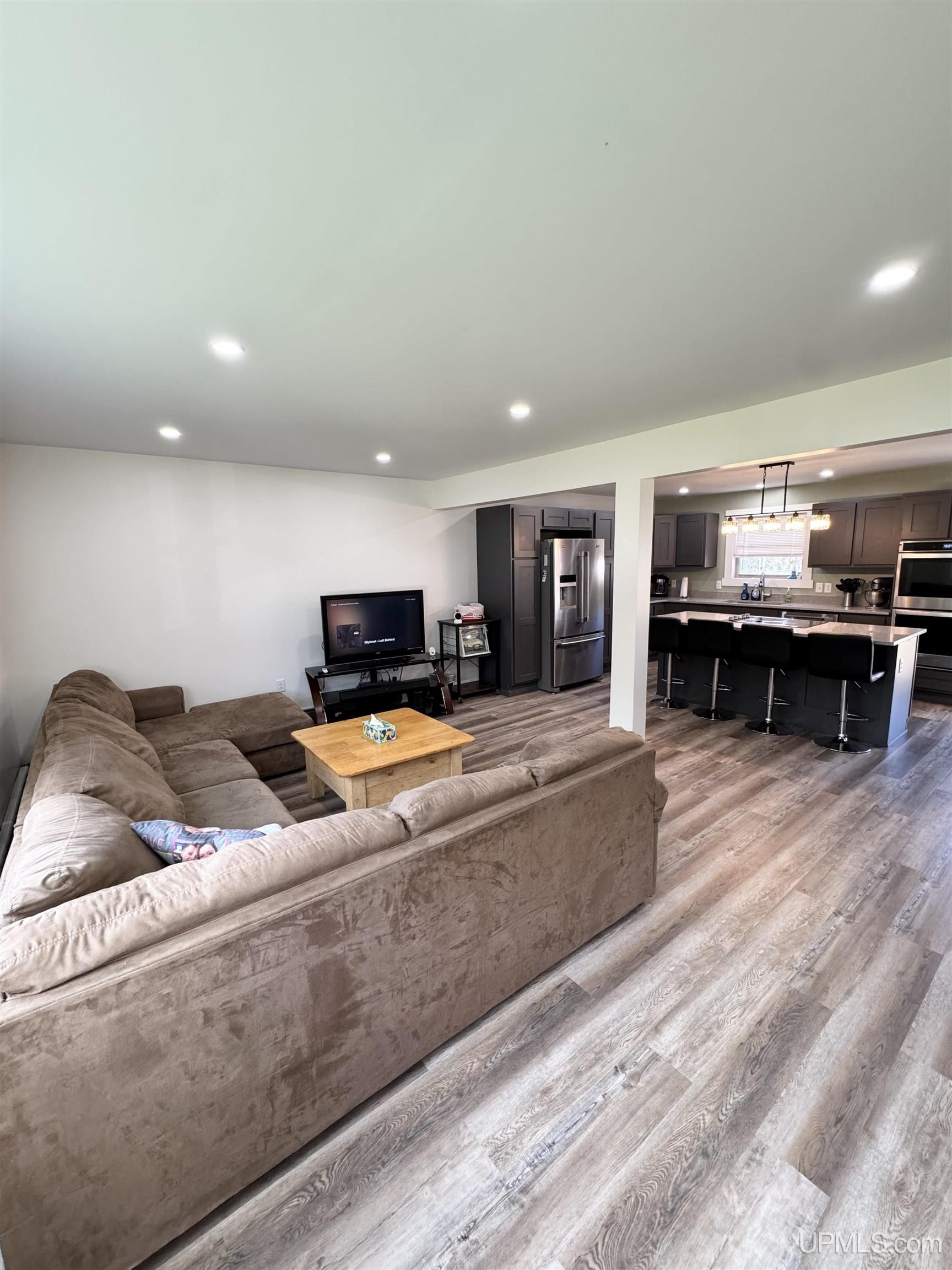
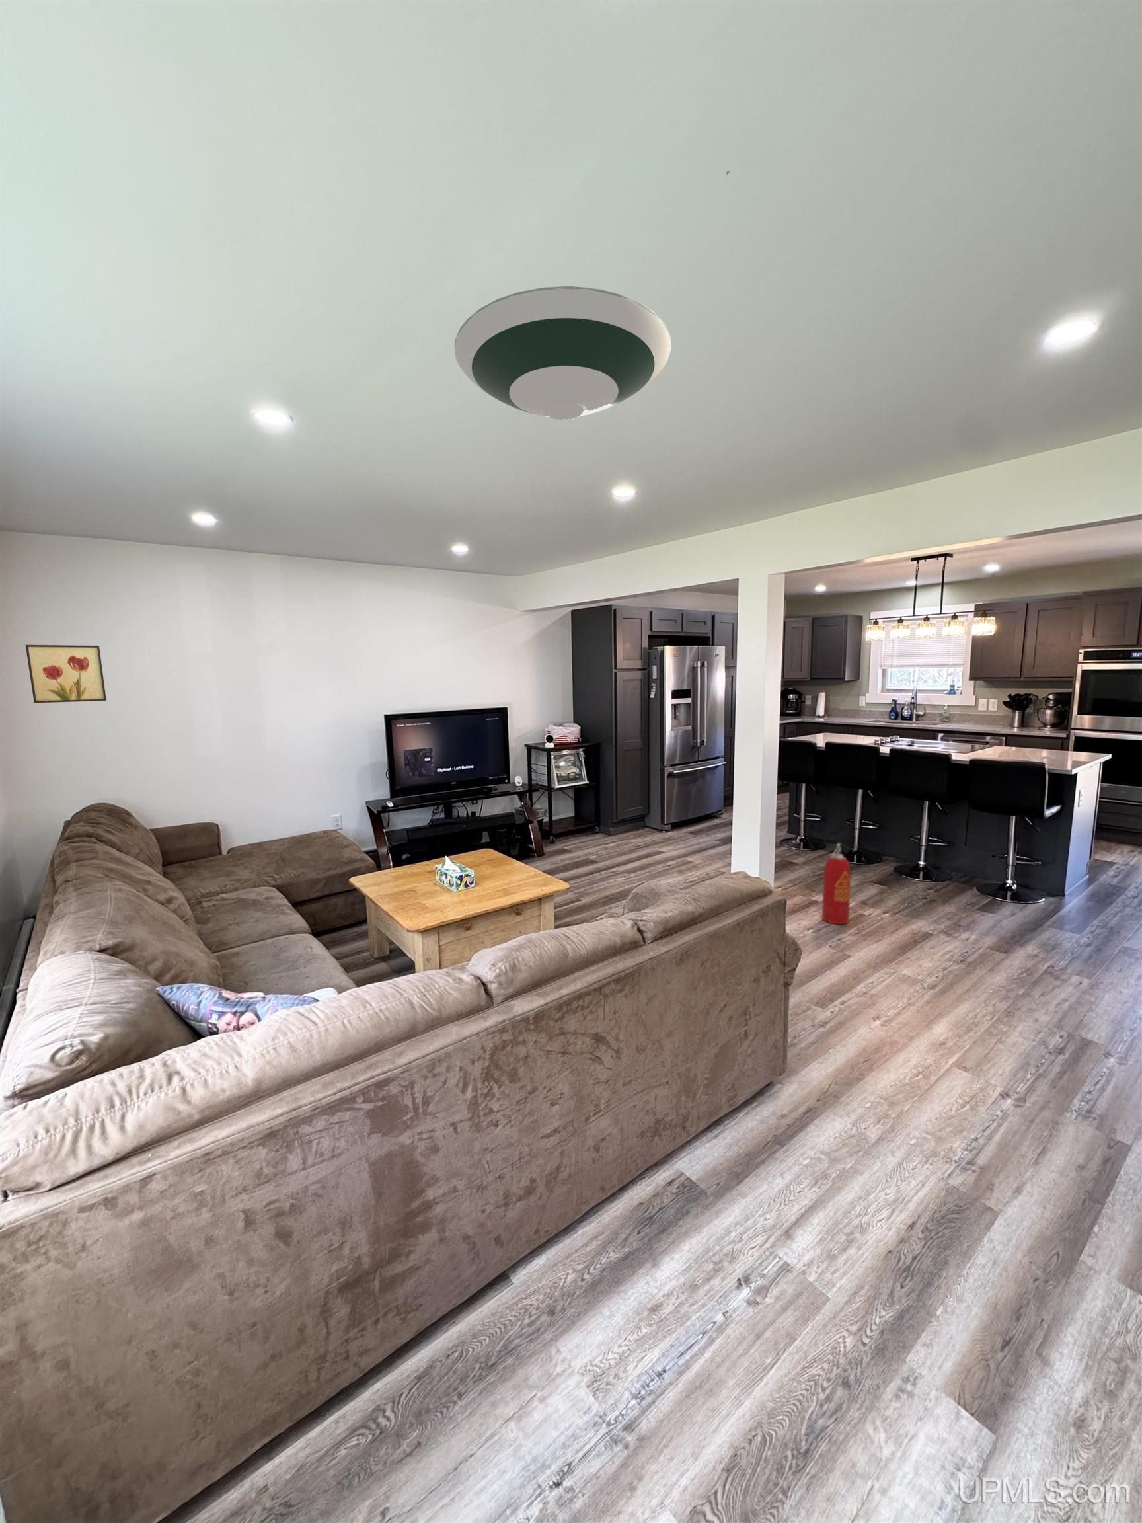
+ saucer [453,285,672,421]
+ fire extinguisher [822,842,852,925]
+ wall art [25,644,107,703]
